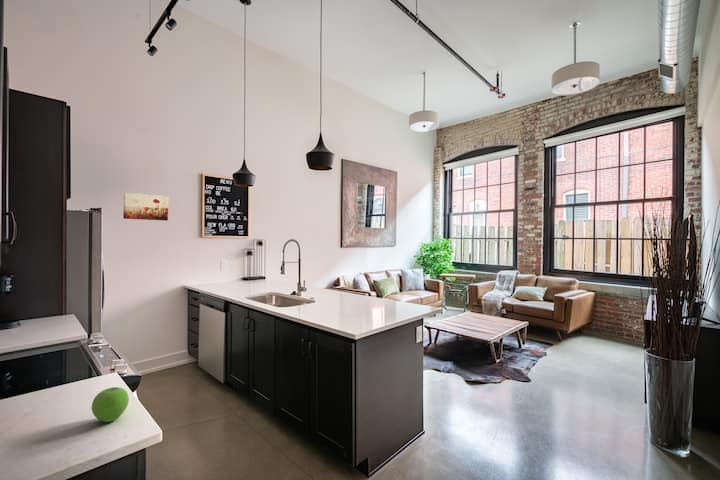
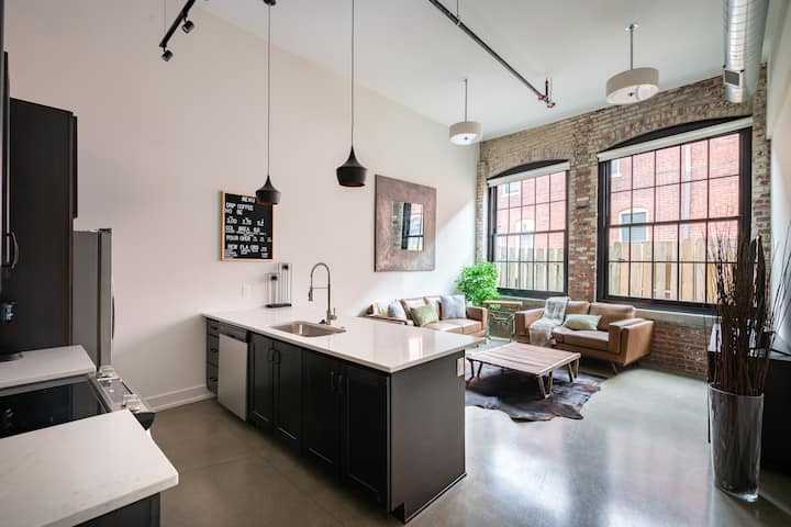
- fruit [91,386,130,423]
- wall art [122,192,169,221]
